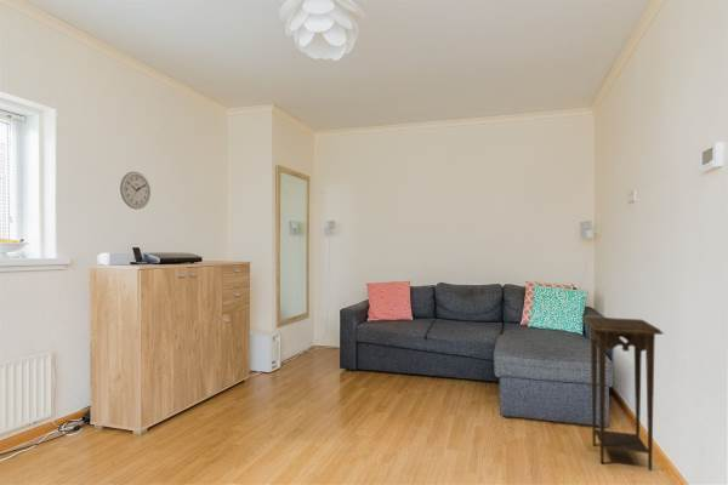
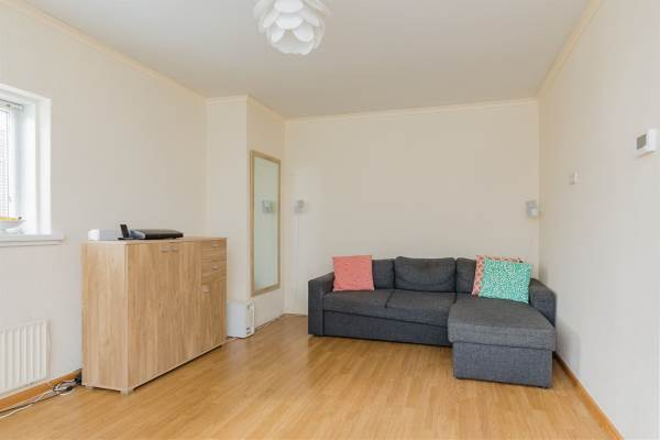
- pedestal table [582,315,665,472]
- wall clock [119,171,152,211]
